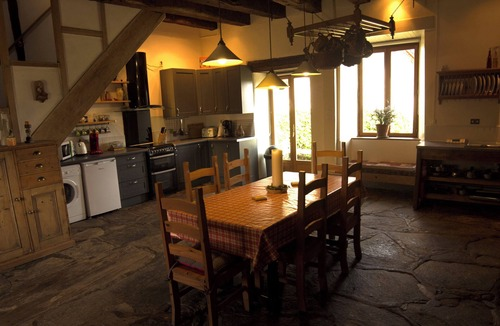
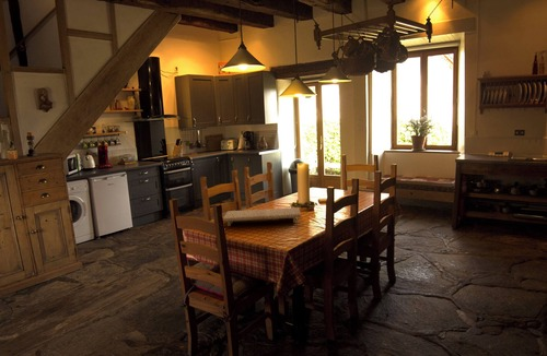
+ cutting board [222,206,302,227]
